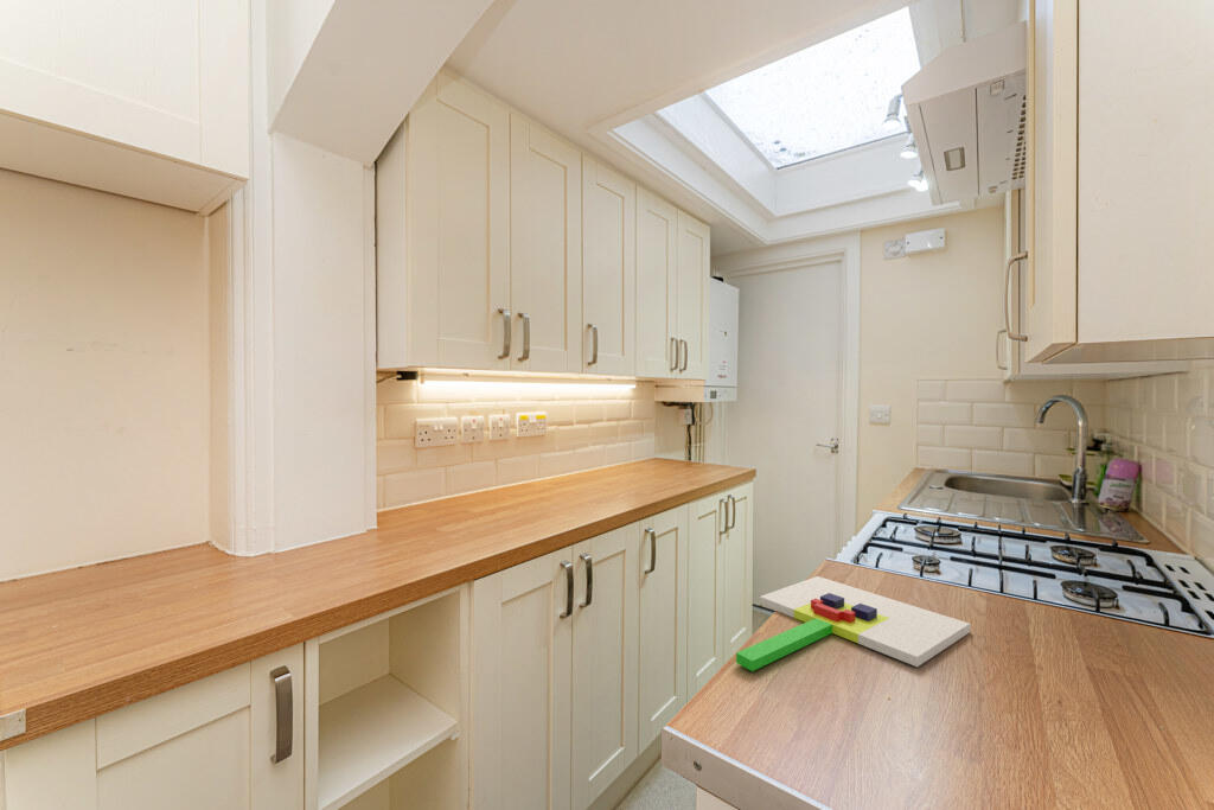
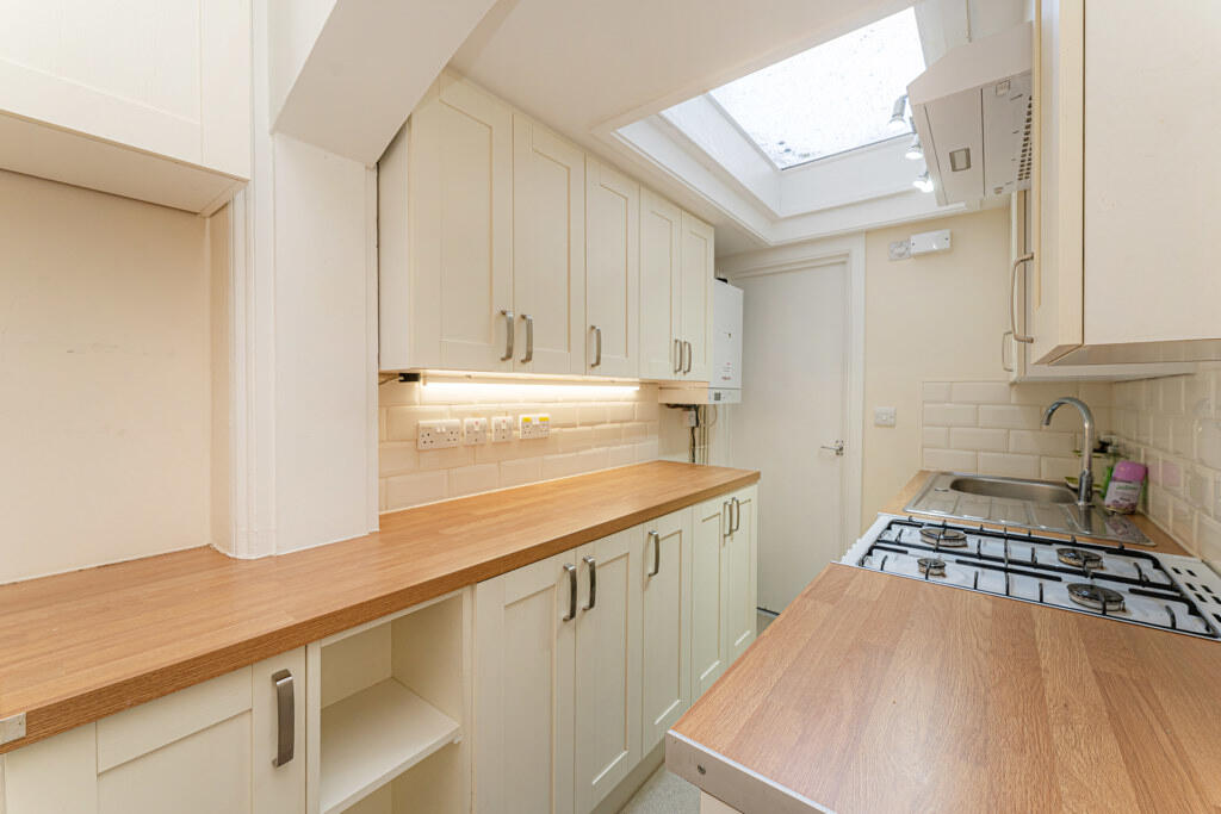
- chopping board [735,575,971,672]
